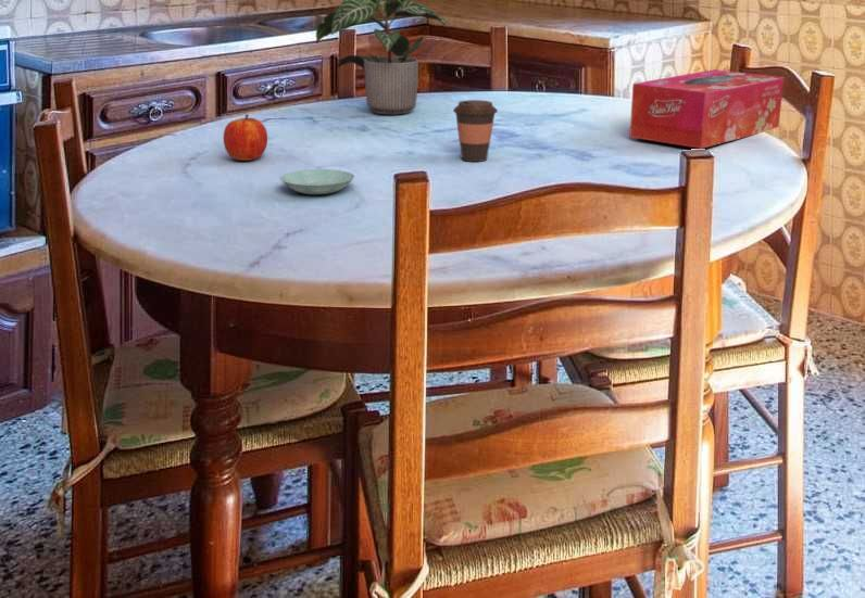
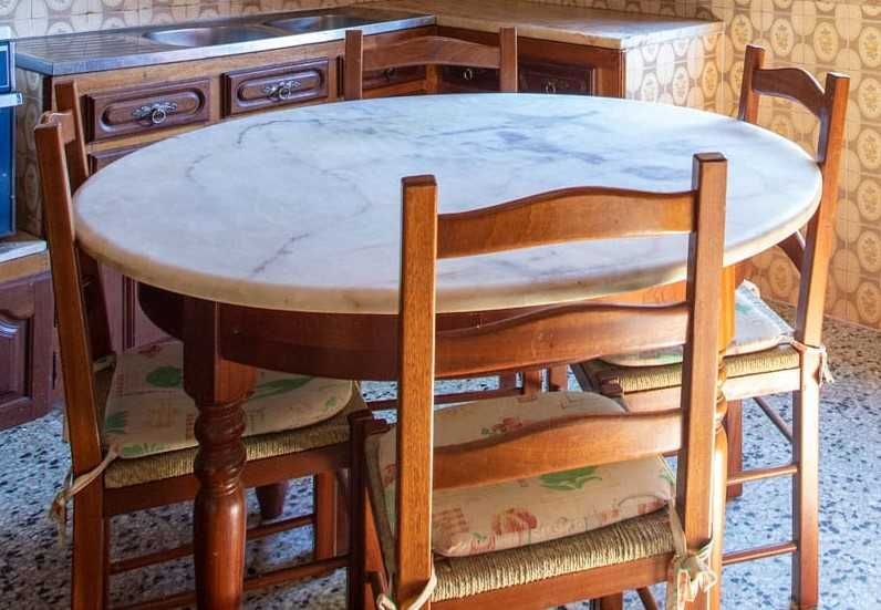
- fruit [223,114,268,162]
- coffee cup [452,99,499,163]
- potted plant [315,0,449,115]
- saucer [279,168,355,195]
- tissue box [628,68,785,150]
